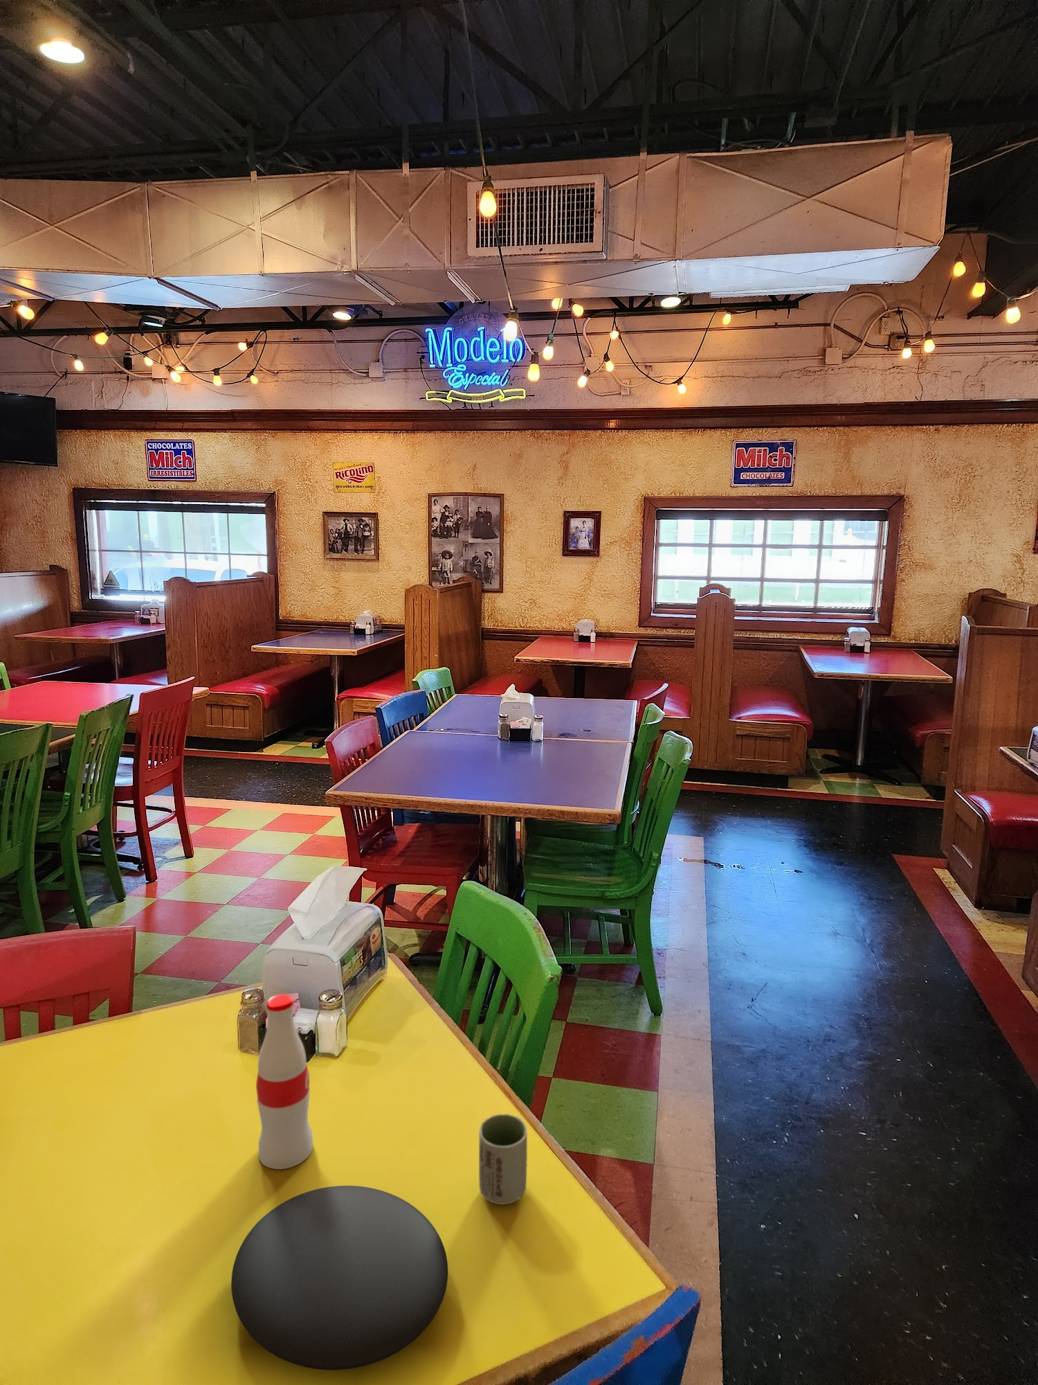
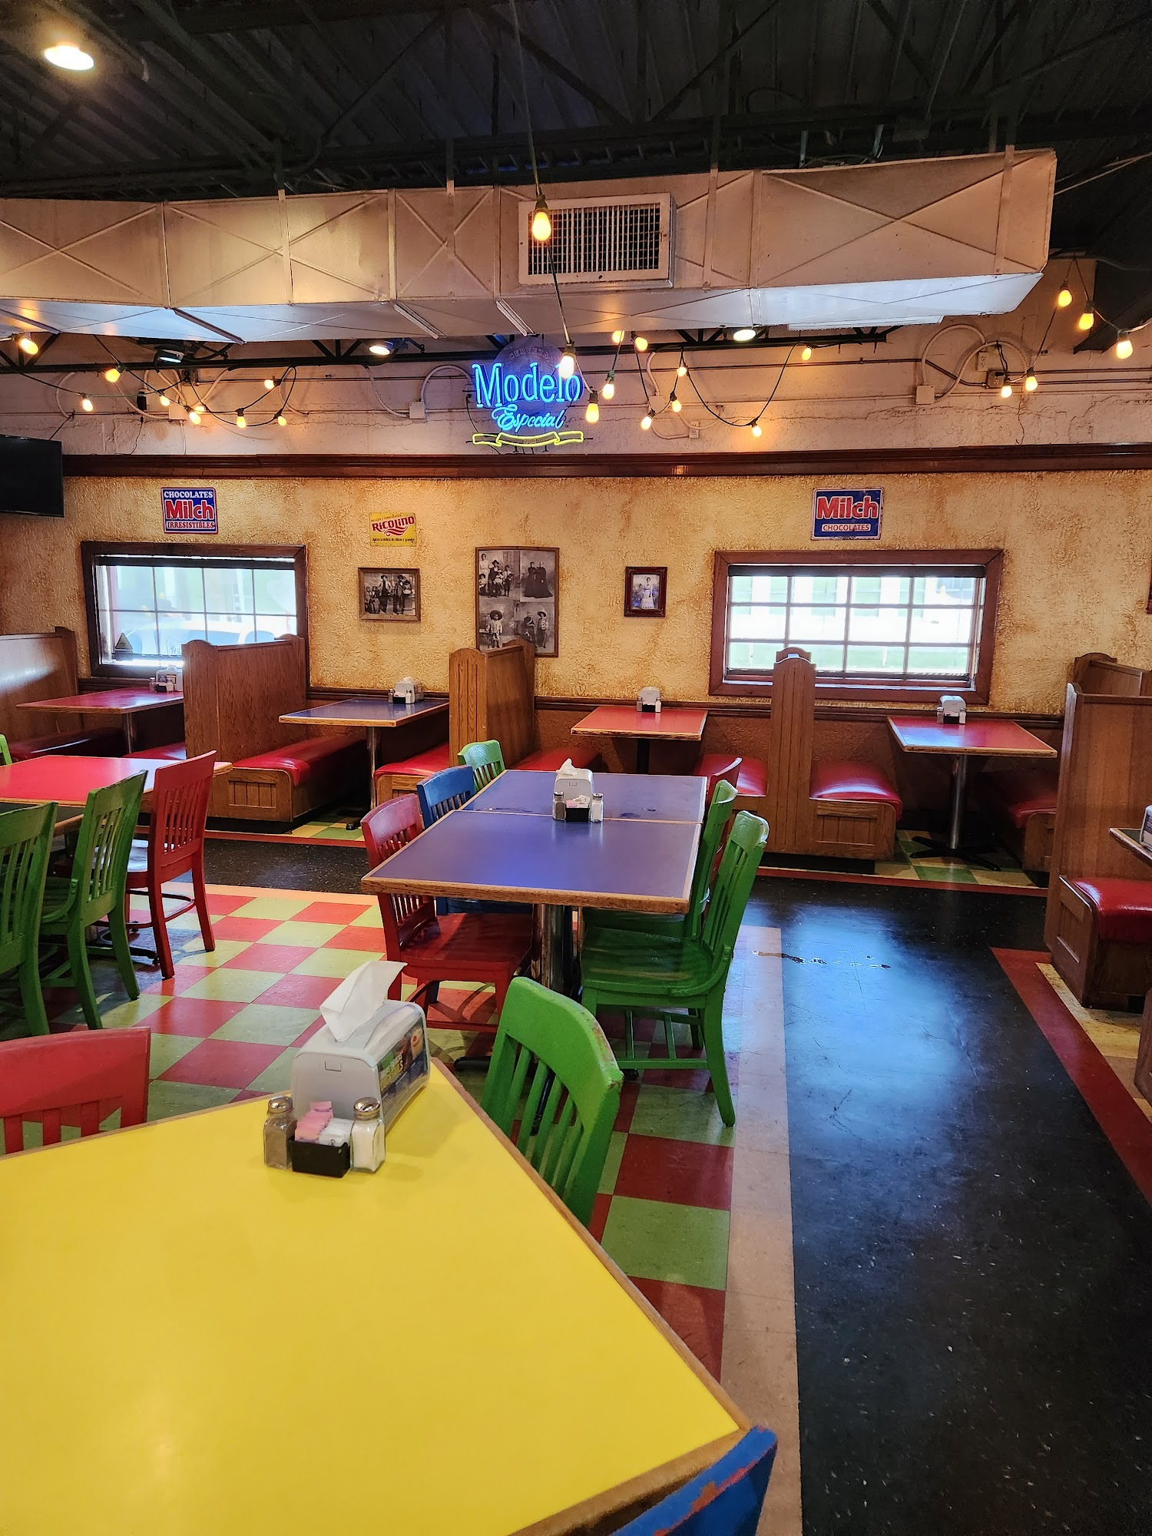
- plate [230,1184,448,1371]
- soda bottle [255,993,314,1170]
- cup [479,1113,528,1206]
